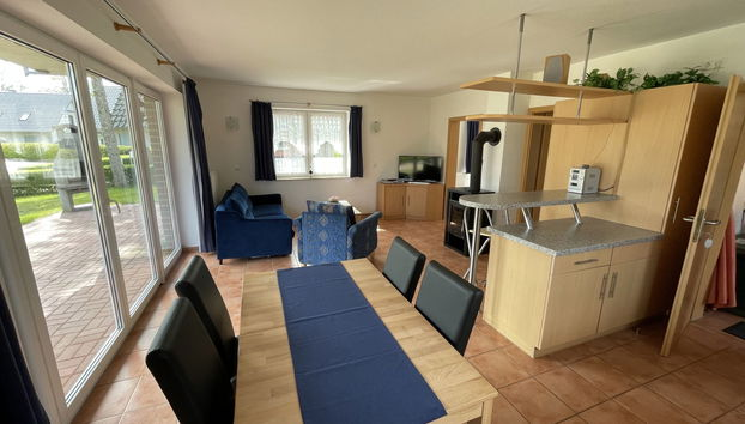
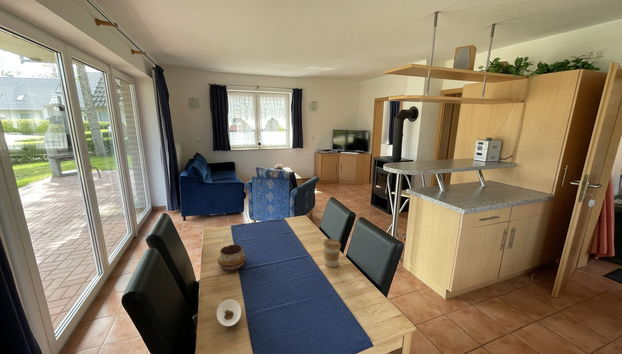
+ coffee cup [322,238,342,268]
+ saucer [216,298,242,327]
+ decorative bowl [217,244,247,272]
